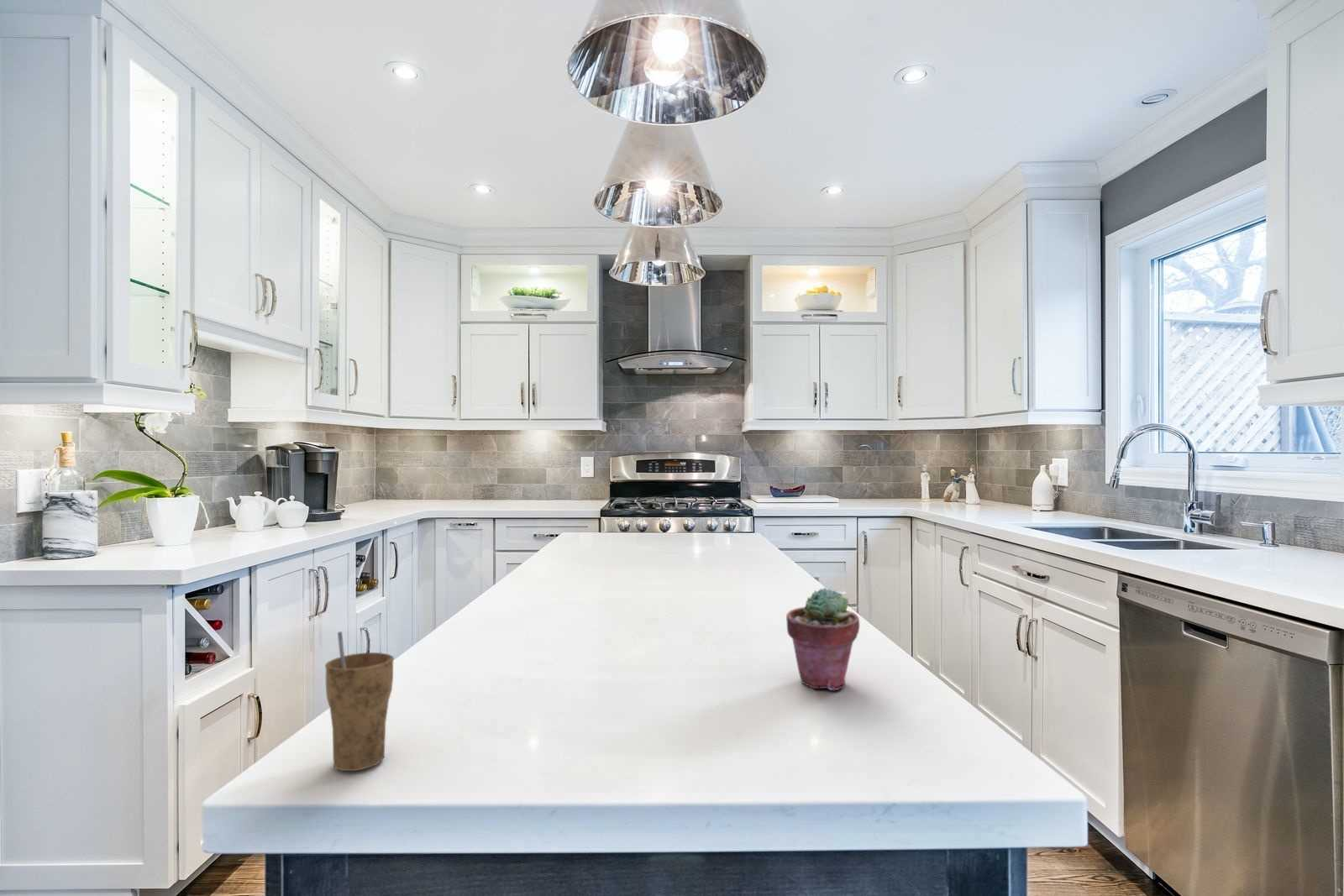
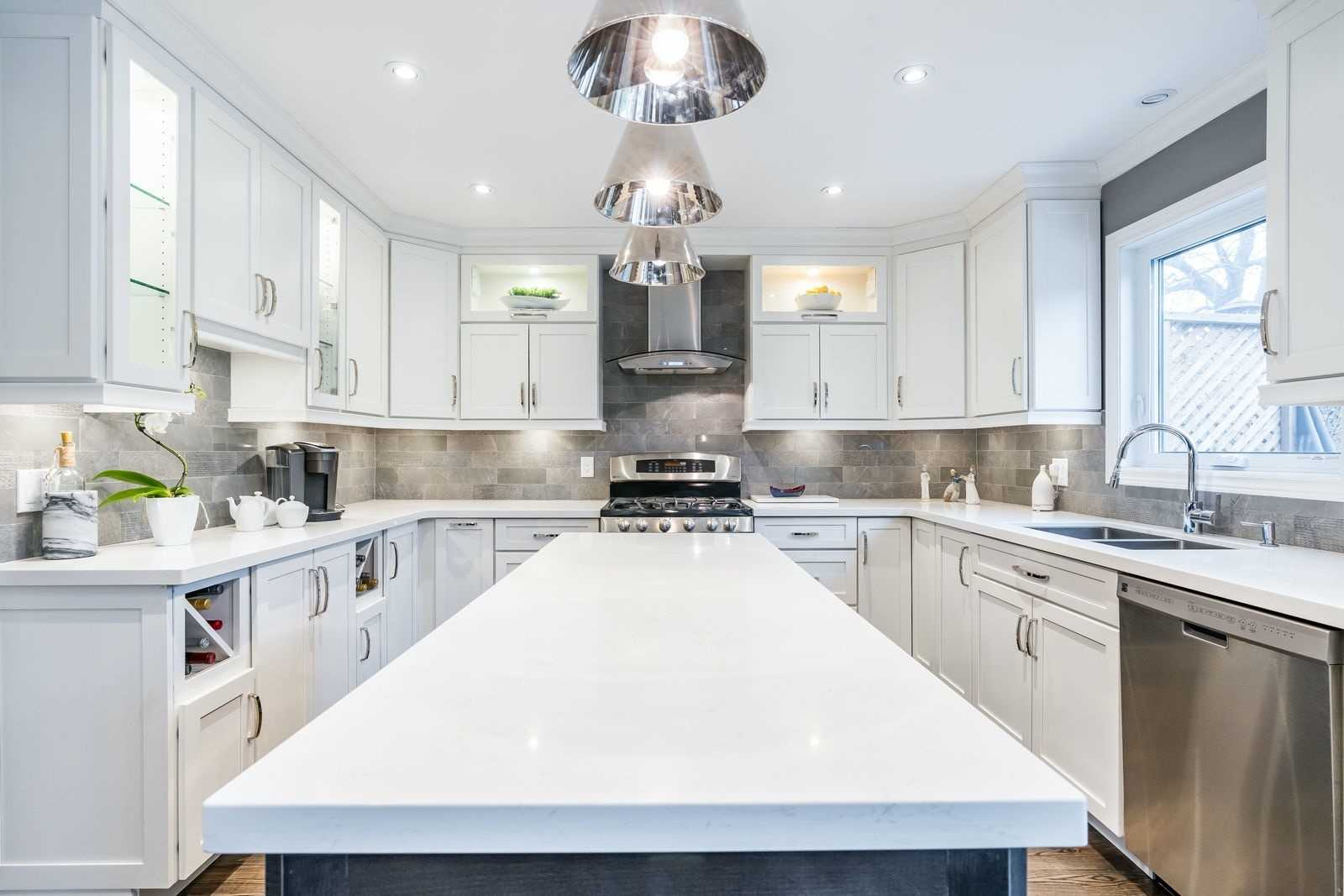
- cup [324,631,395,772]
- potted succulent [785,586,860,691]
